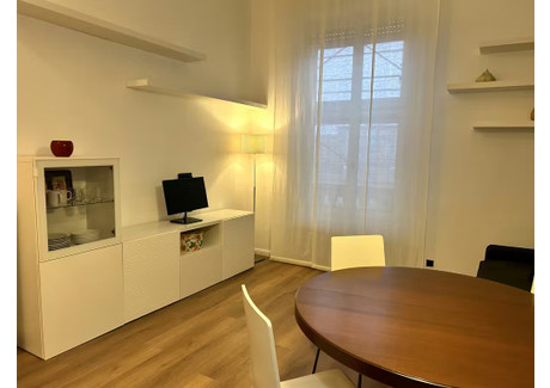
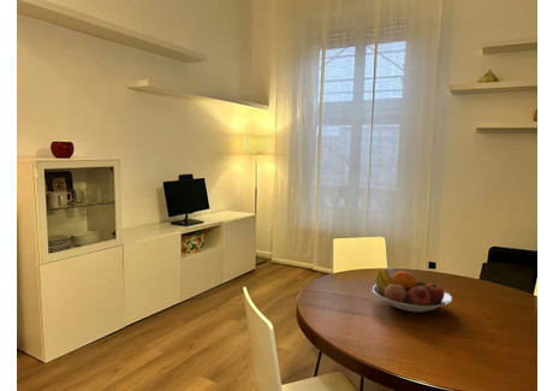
+ fruit bowl [371,269,453,313]
